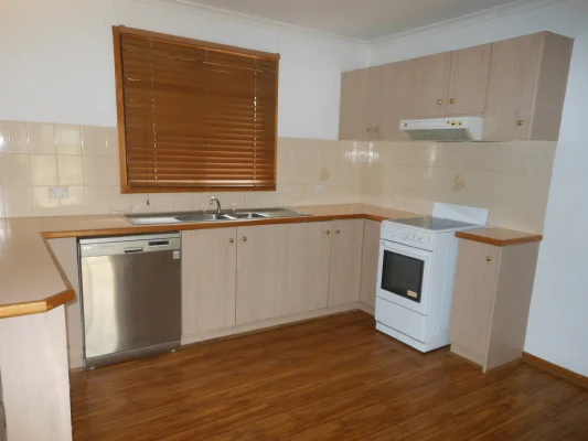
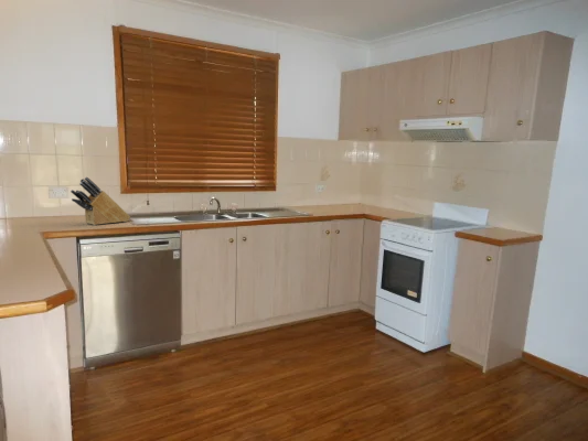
+ knife block [70,176,131,226]
